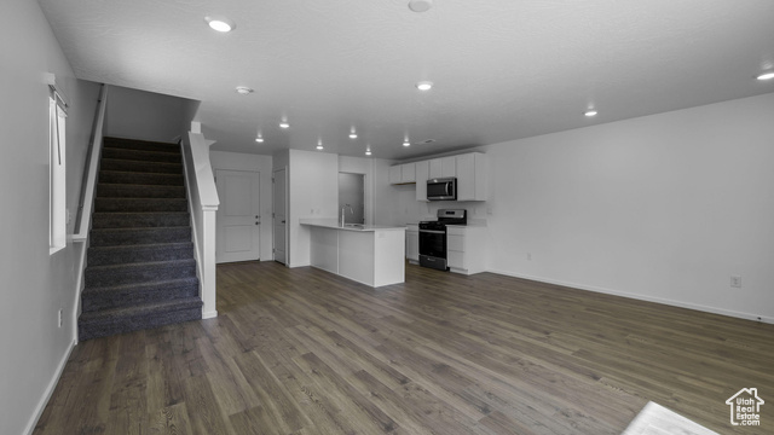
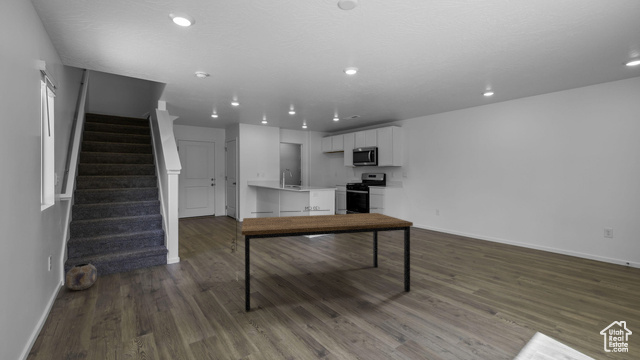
+ planter [65,262,98,291]
+ dining table [230,205,414,312]
